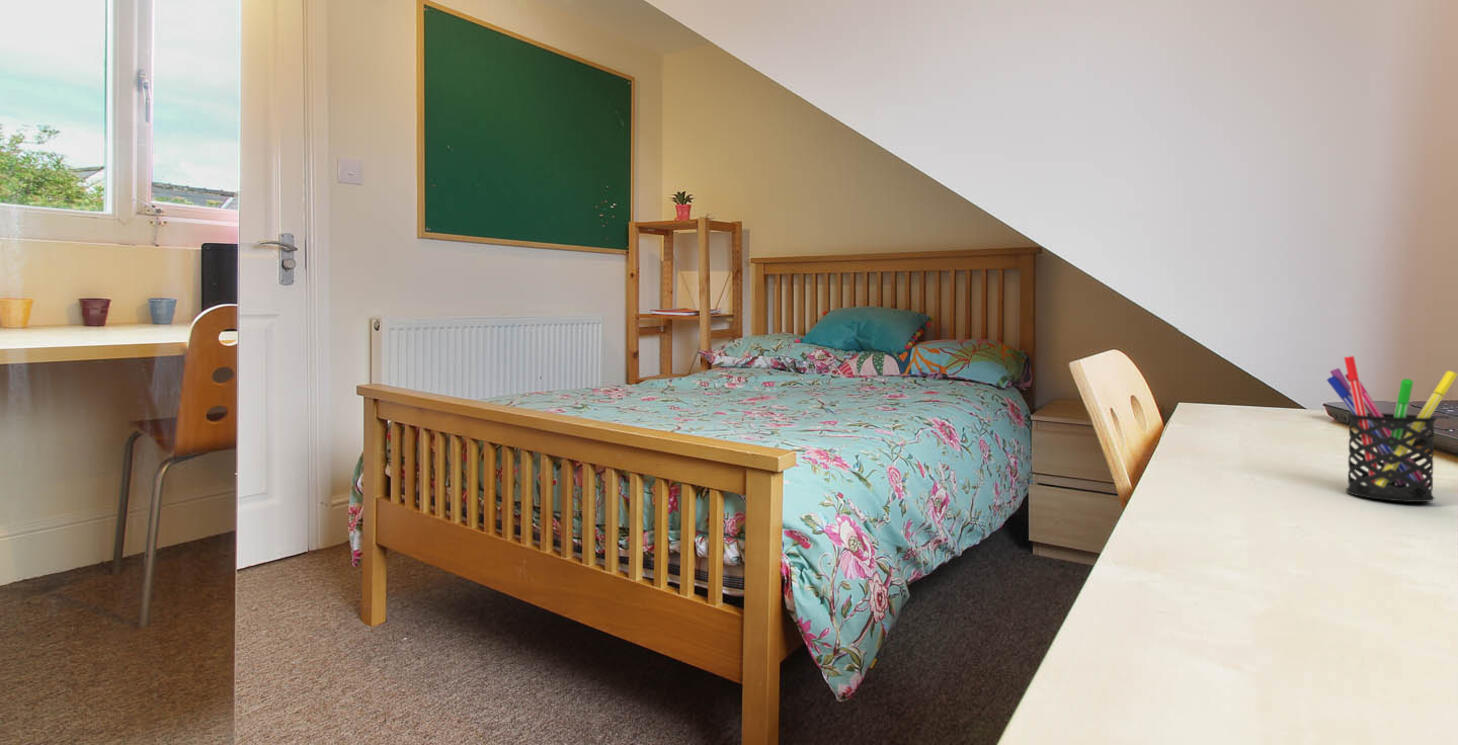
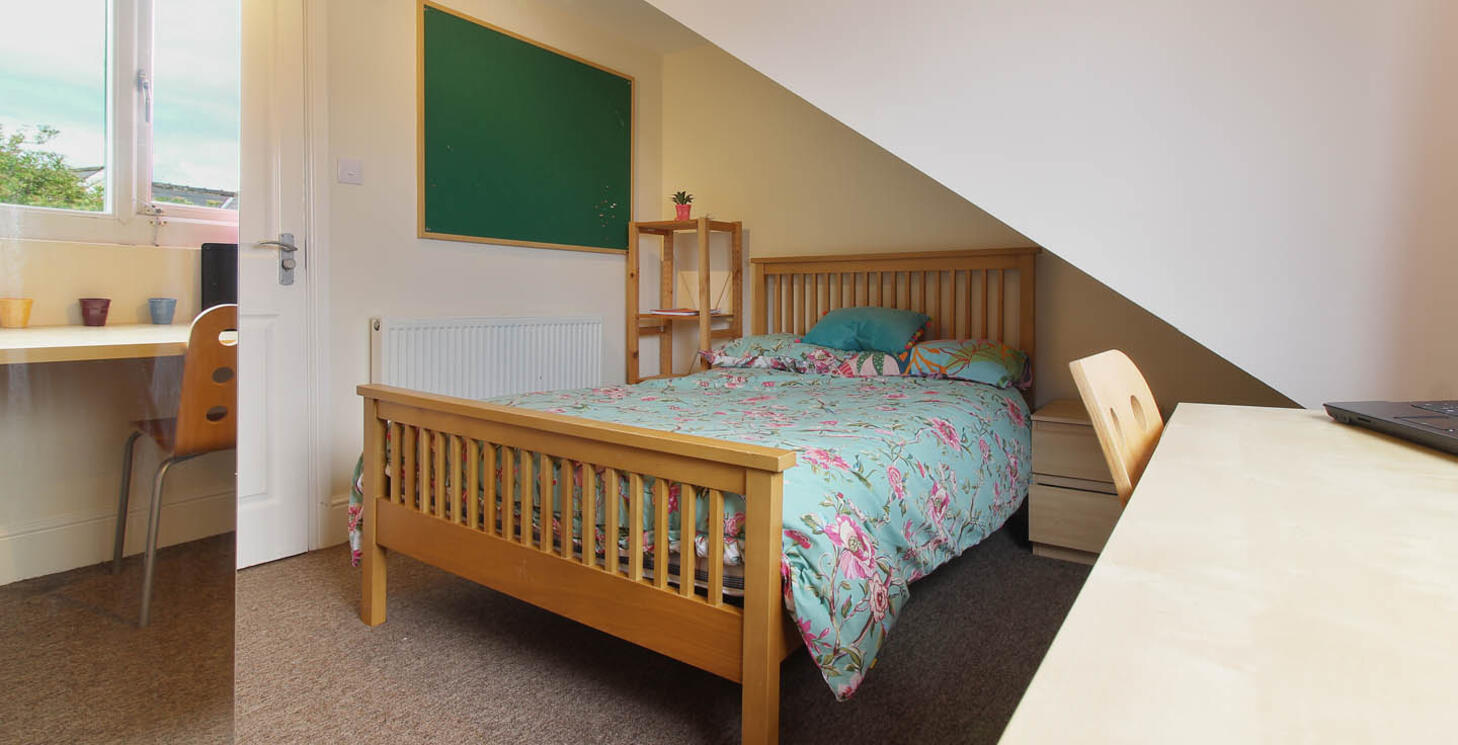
- pen holder [1326,355,1458,503]
